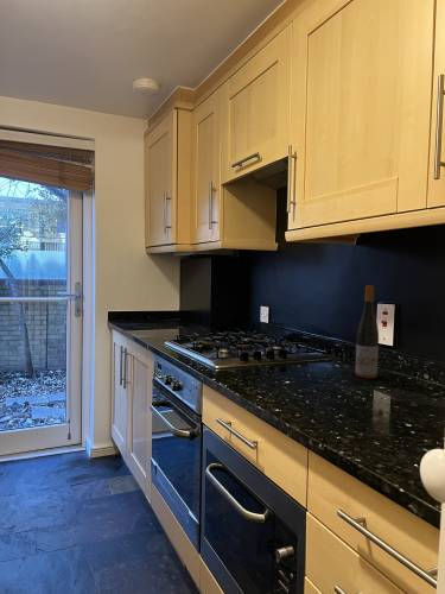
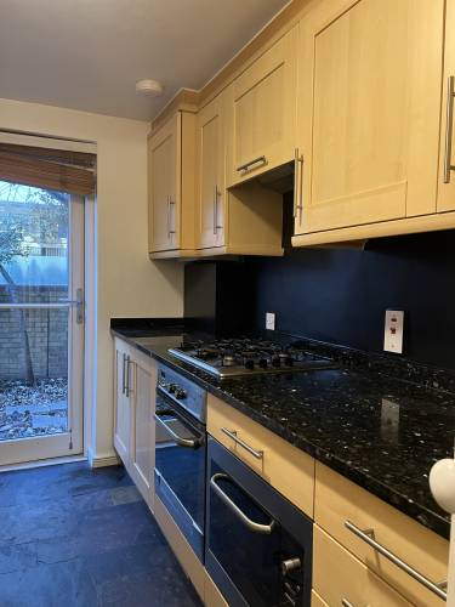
- wine bottle [354,284,380,379]
